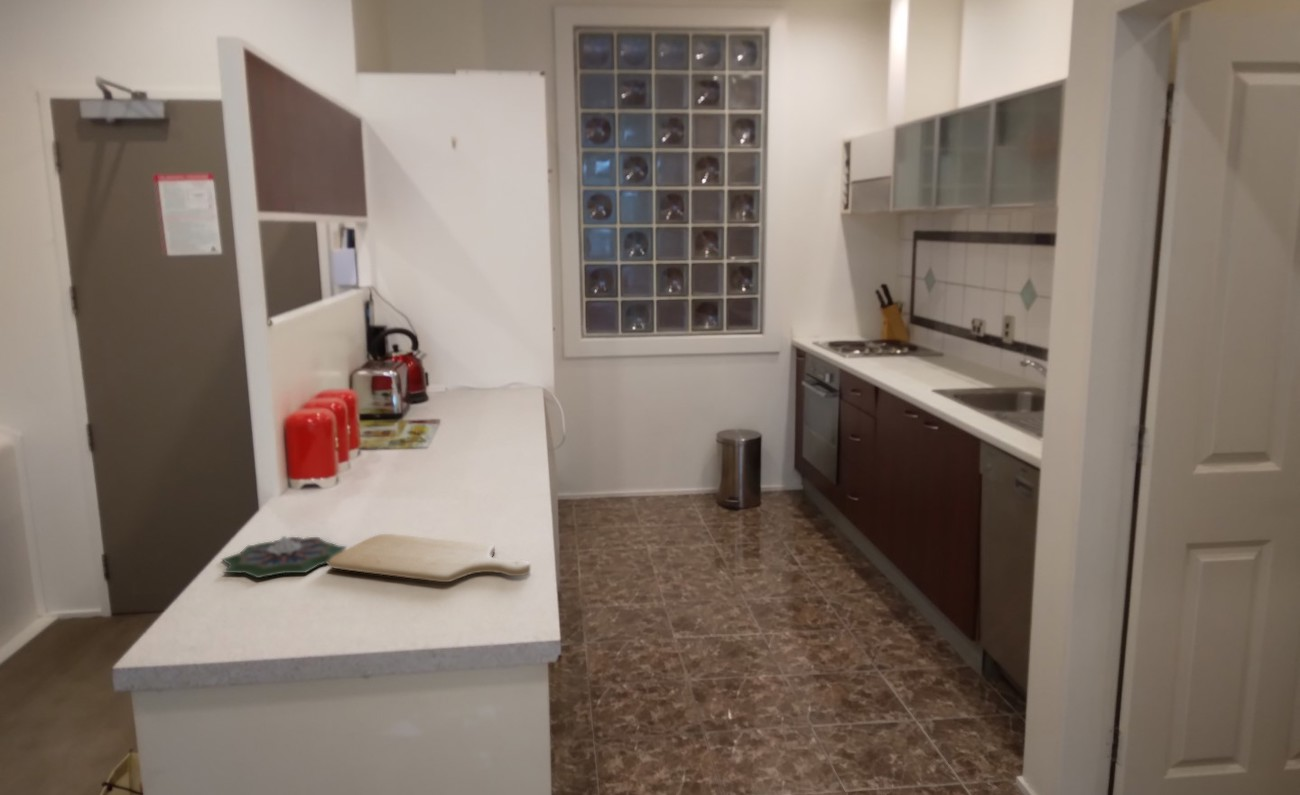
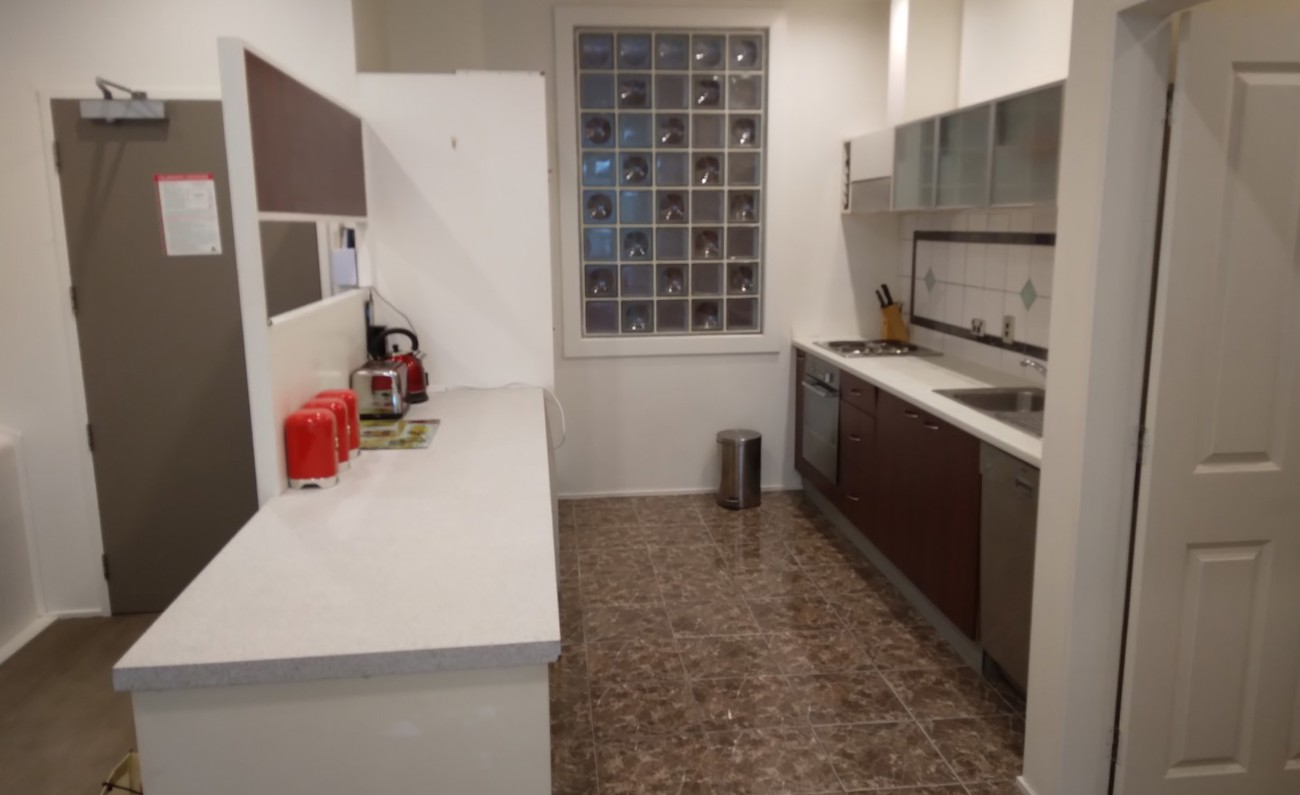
- chopping board [327,533,531,583]
- flower [220,535,348,579]
